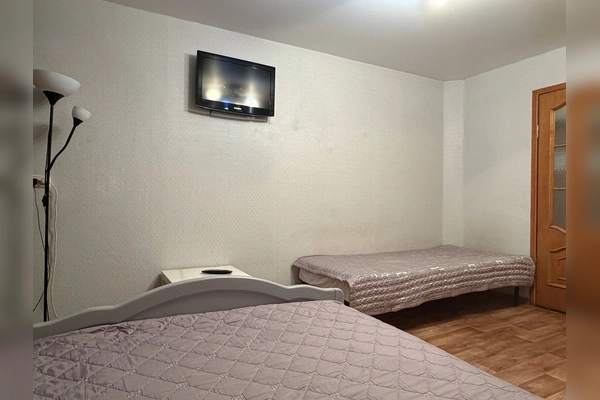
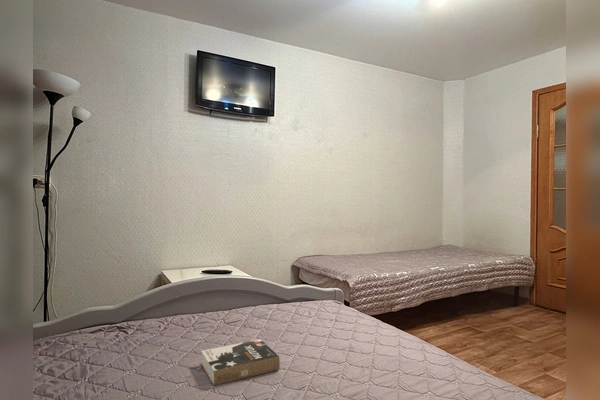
+ book [200,338,281,386]
